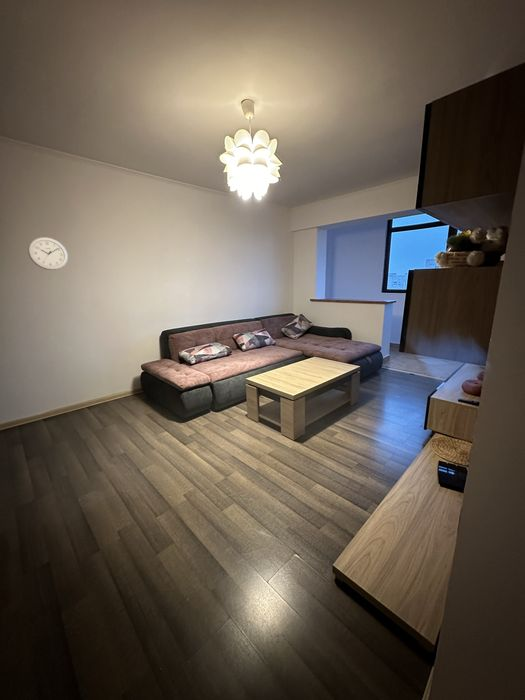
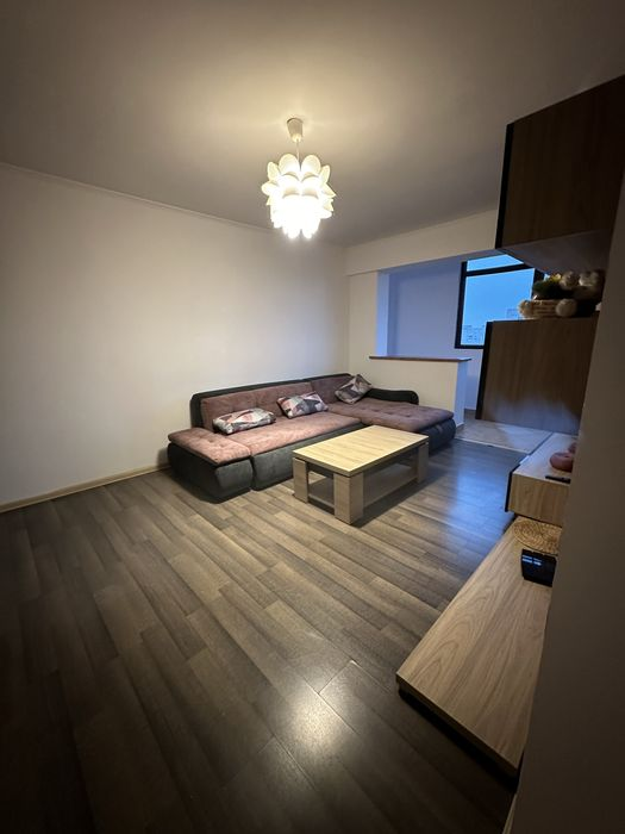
- wall clock [27,236,69,271]
